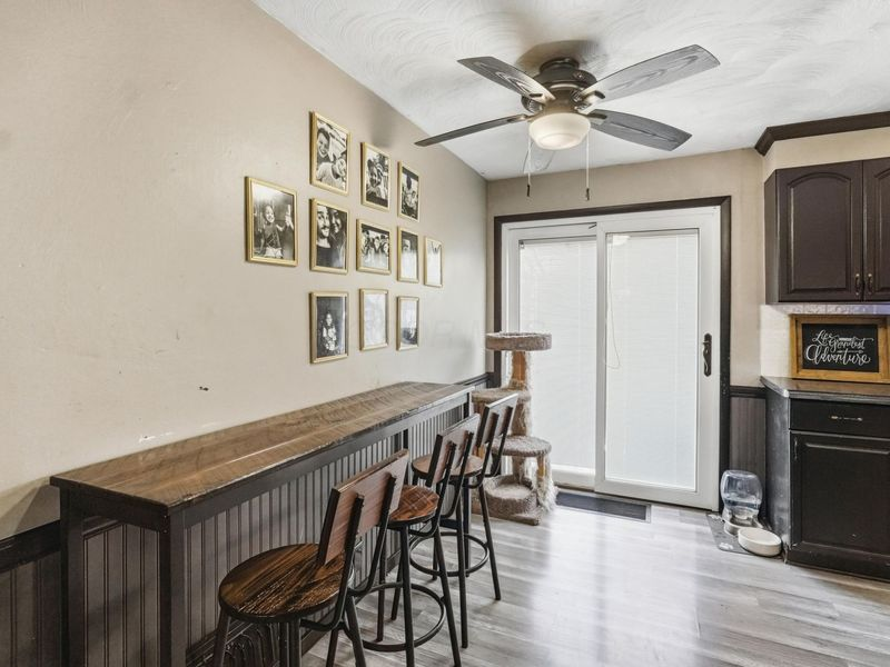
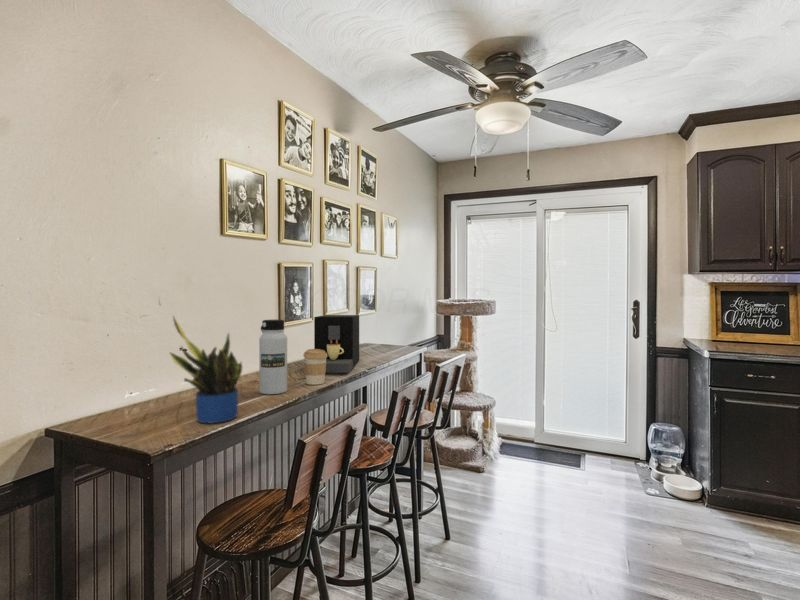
+ coffee cup [302,348,327,386]
+ potted plant [169,315,244,424]
+ water bottle [258,319,288,395]
+ coffee maker [313,314,360,373]
